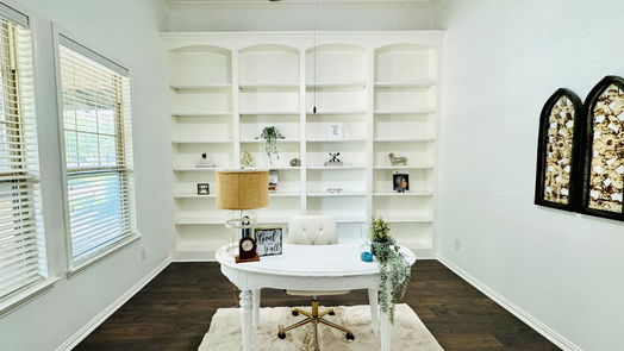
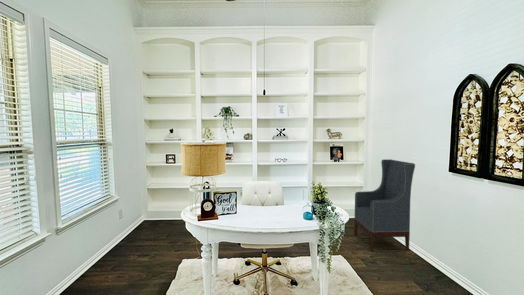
+ armchair [353,158,416,253]
